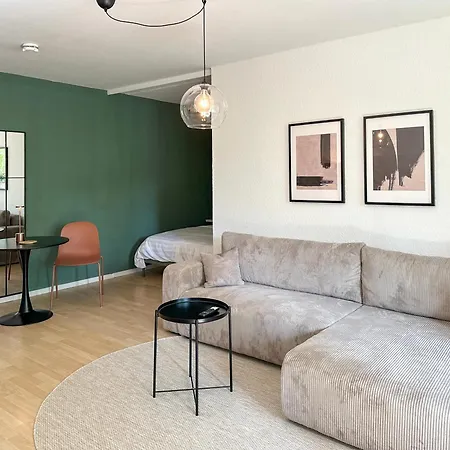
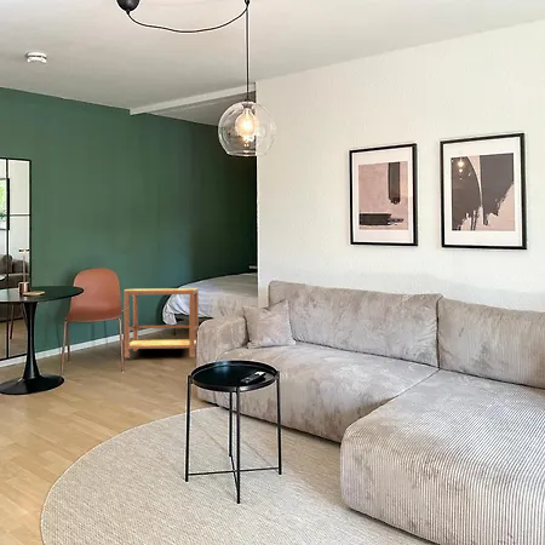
+ side table [124,287,200,358]
